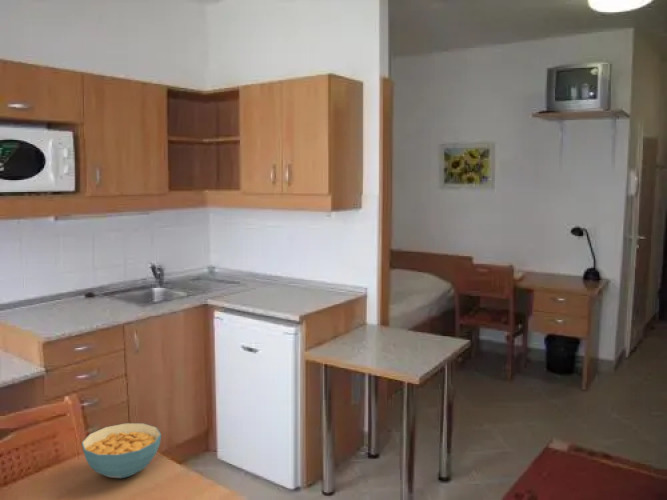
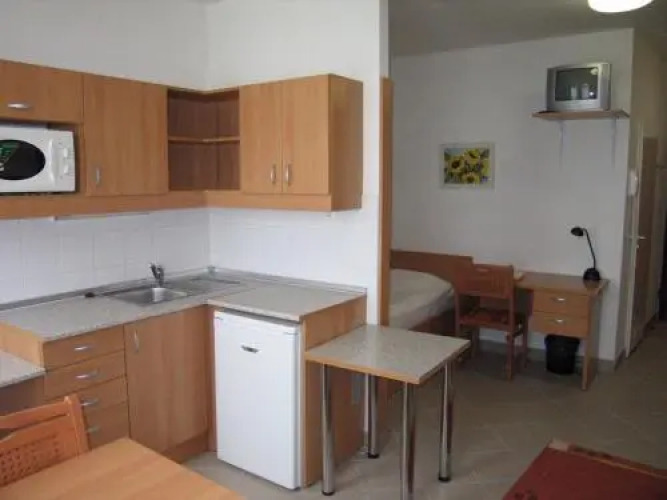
- cereal bowl [81,422,162,479]
